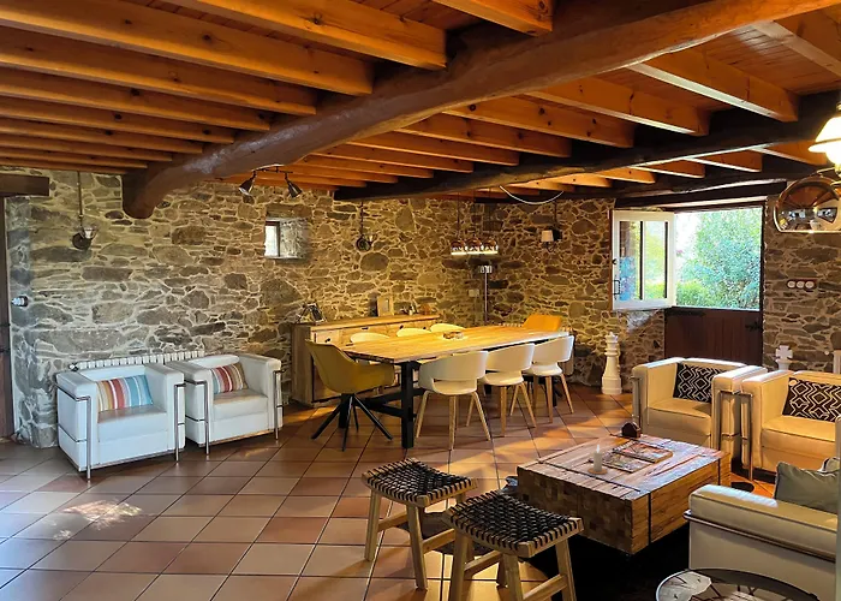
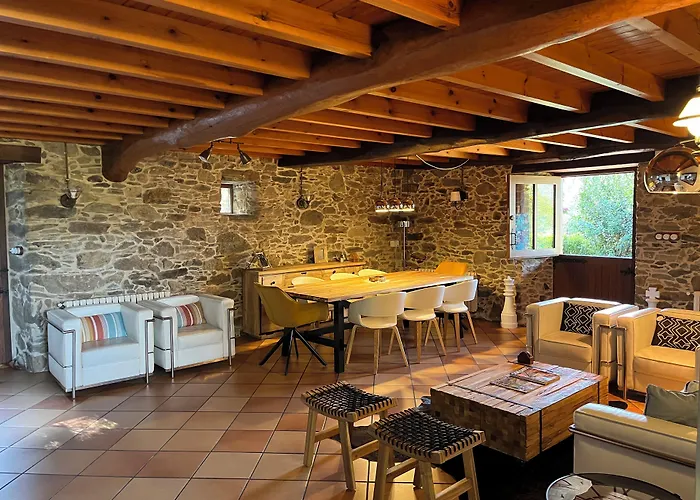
- candle [587,445,609,476]
